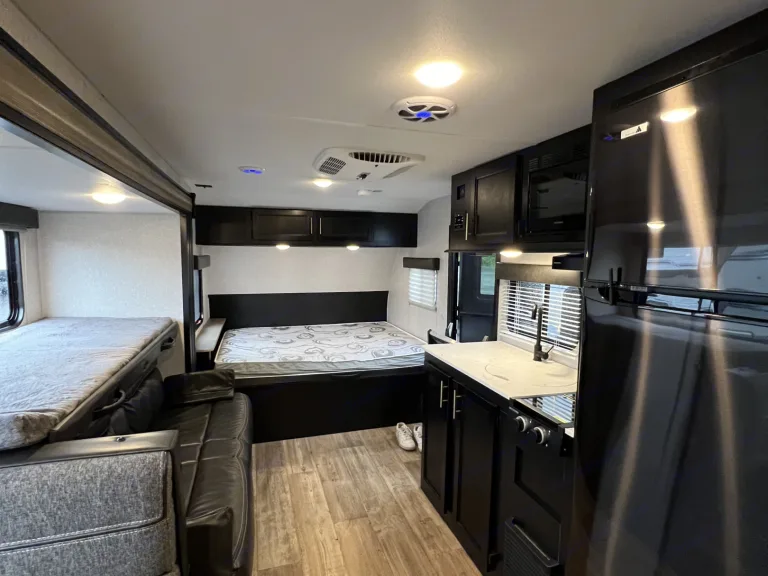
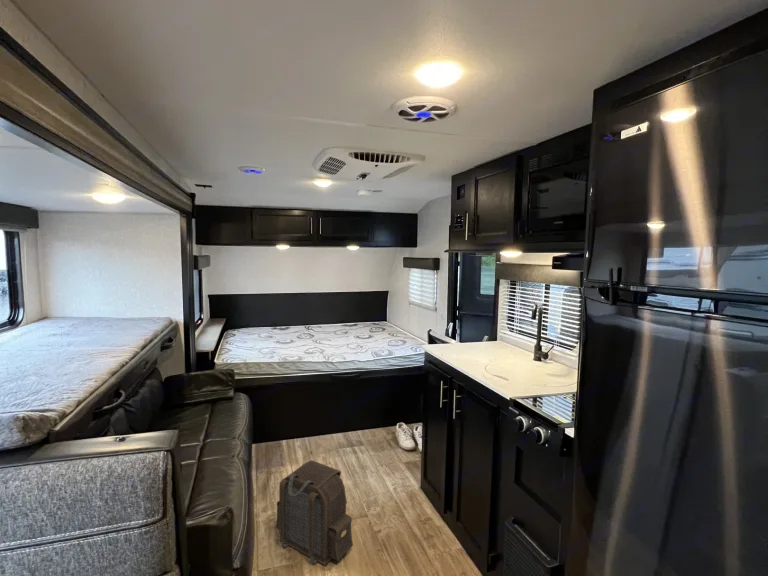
+ backpack [275,459,354,566]
